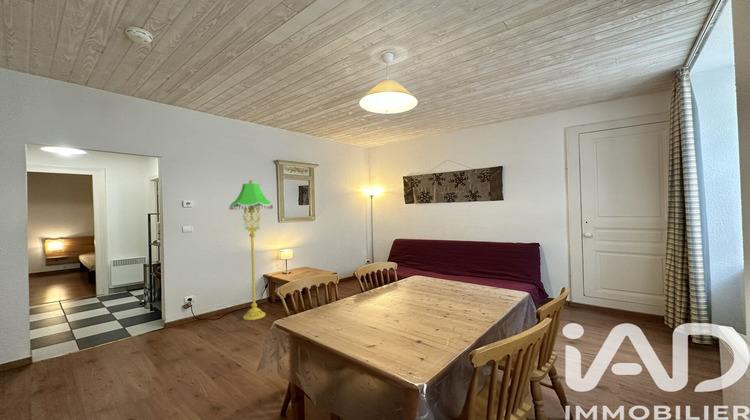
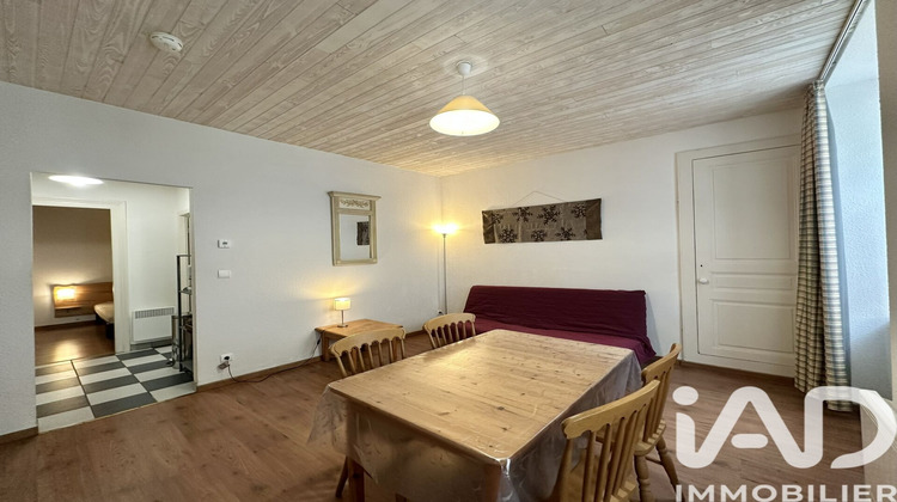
- floor lamp [228,179,274,321]
